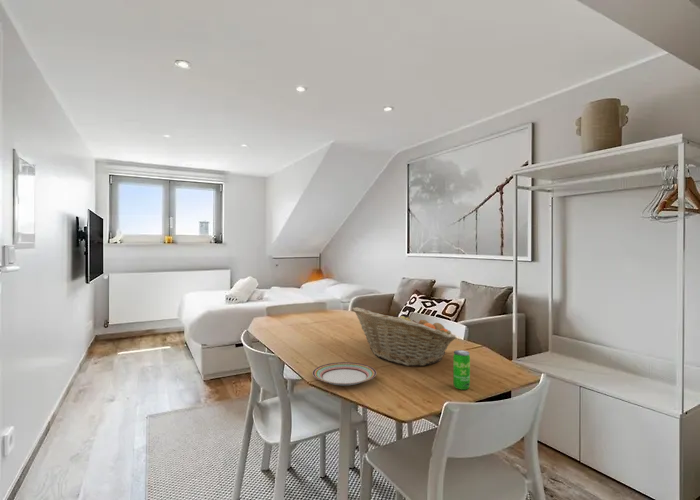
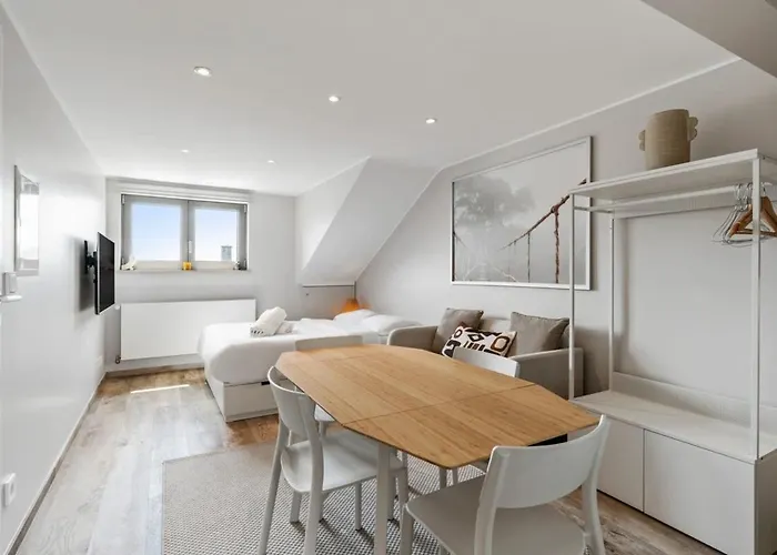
- beverage can [452,349,471,391]
- fruit basket [352,306,457,367]
- plate [312,361,377,387]
